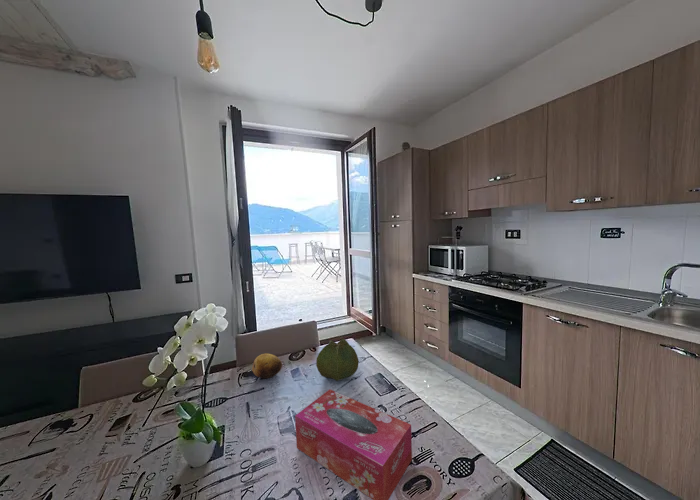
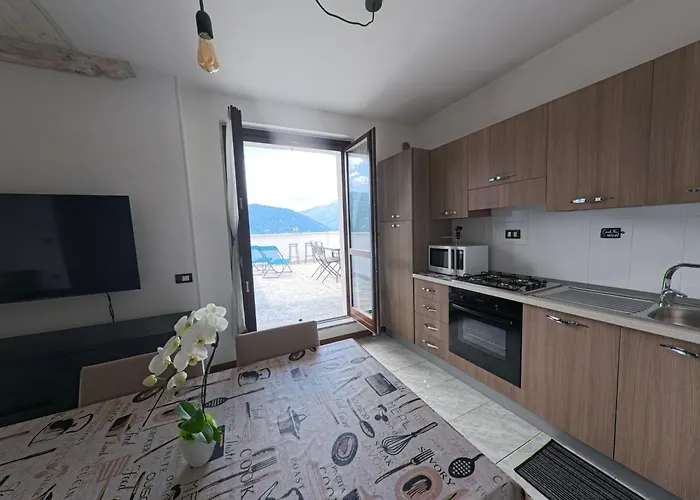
- tissue box [294,388,413,500]
- fruit [251,353,283,379]
- cabbage [315,338,360,382]
